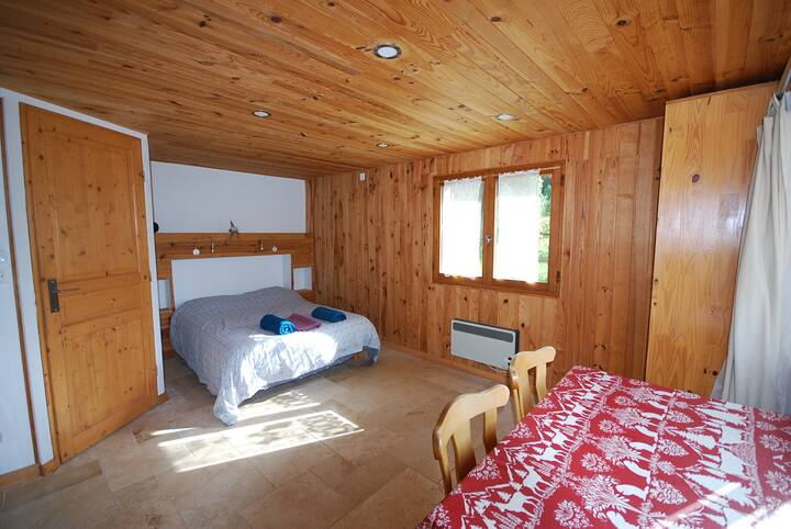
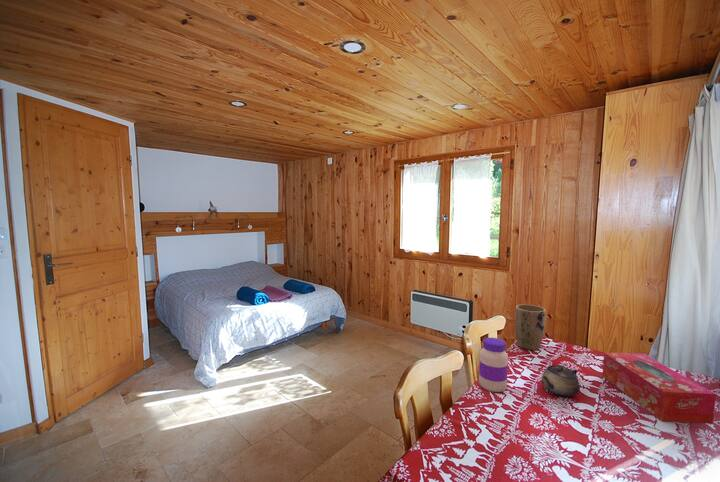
+ teapot [541,364,581,398]
+ tissue box [601,352,717,425]
+ jar [478,337,509,393]
+ plant pot [514,303,547,351]
